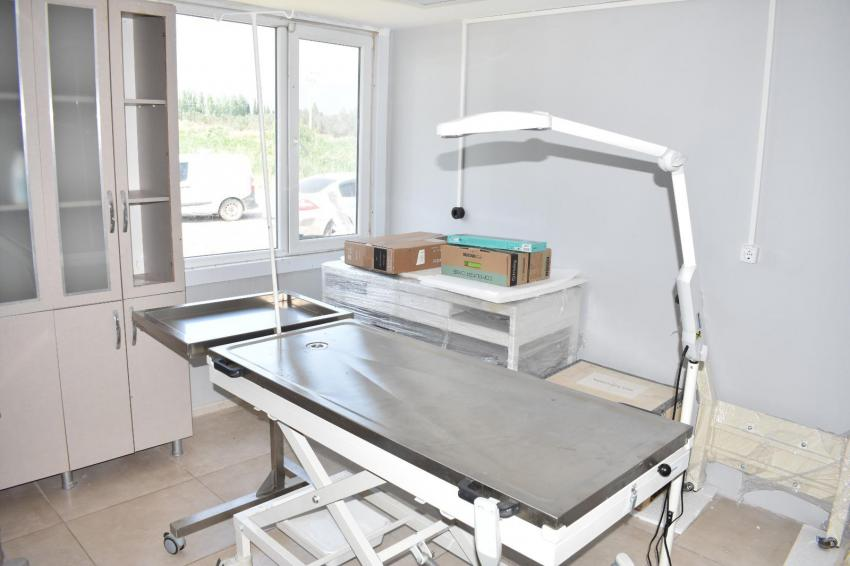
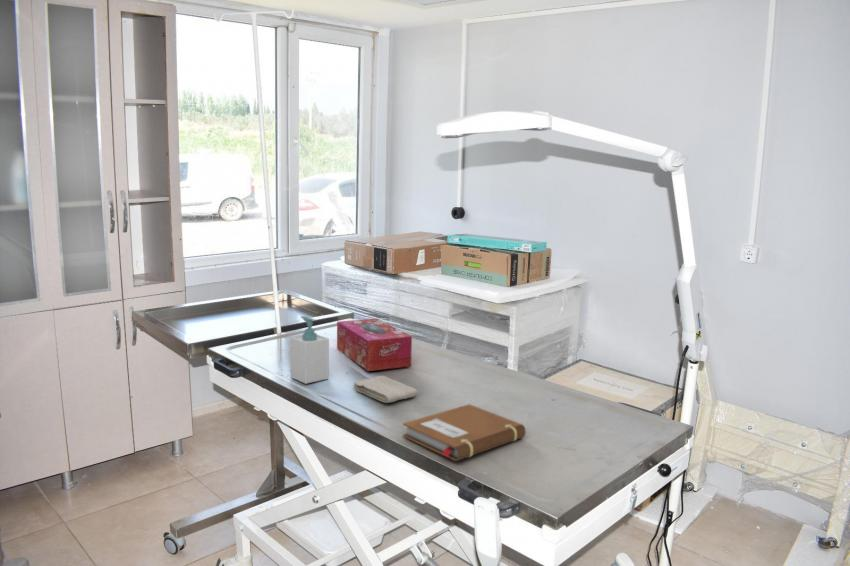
+ soap bottle [289,315,330,385]
+ washcloth [352,375,419,404]
+ notebook [402,403,527,462]
+ tissue box [336,318,413,372]
